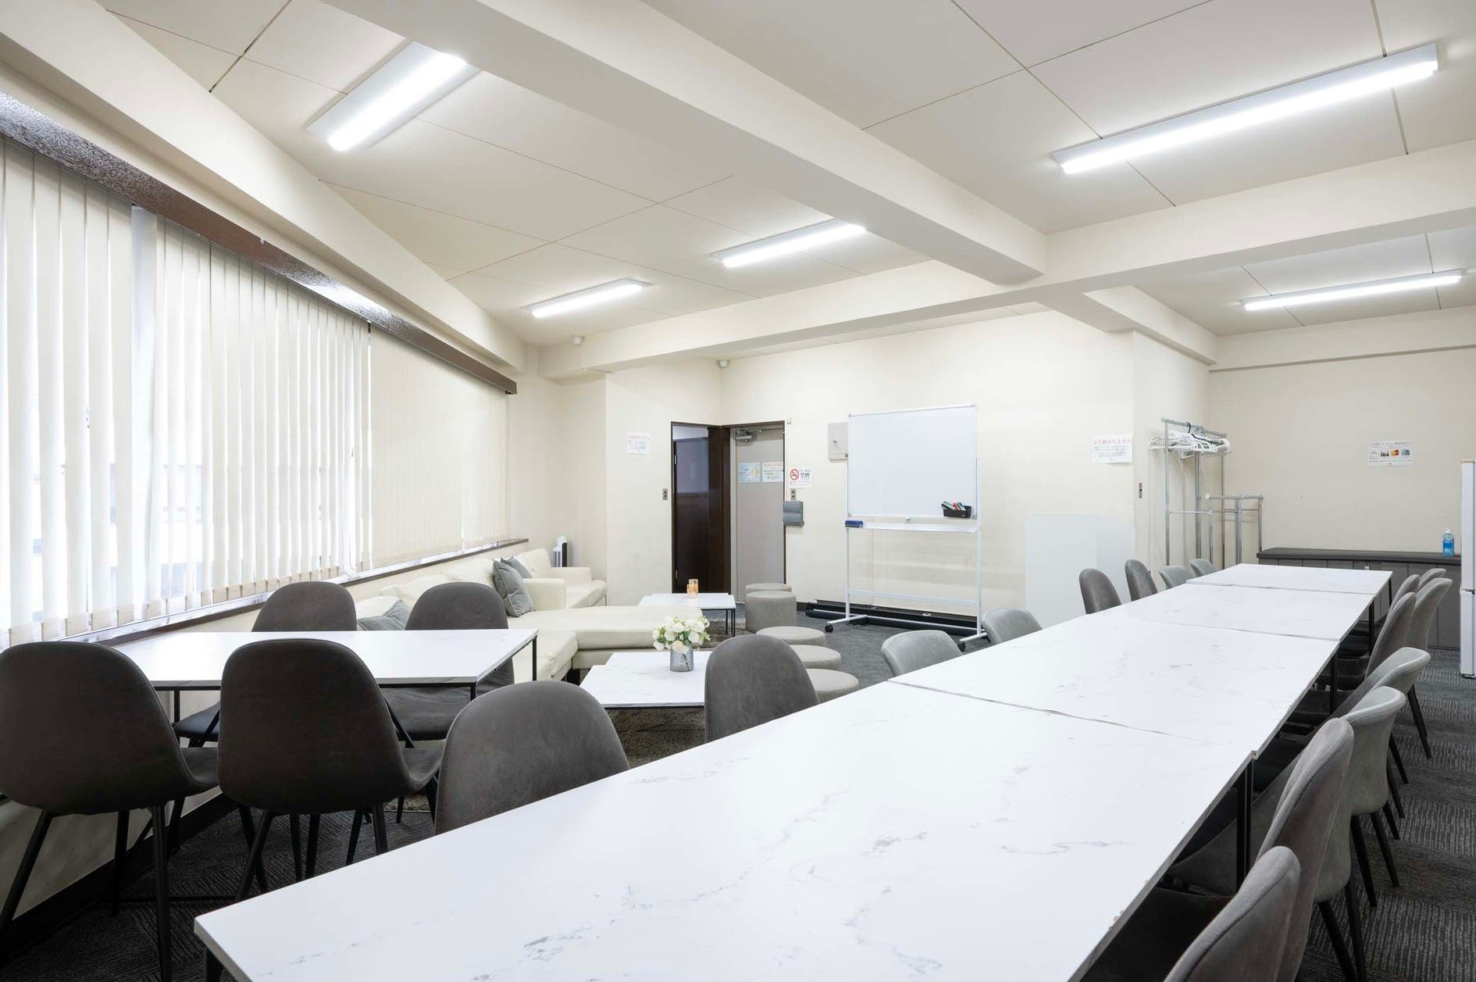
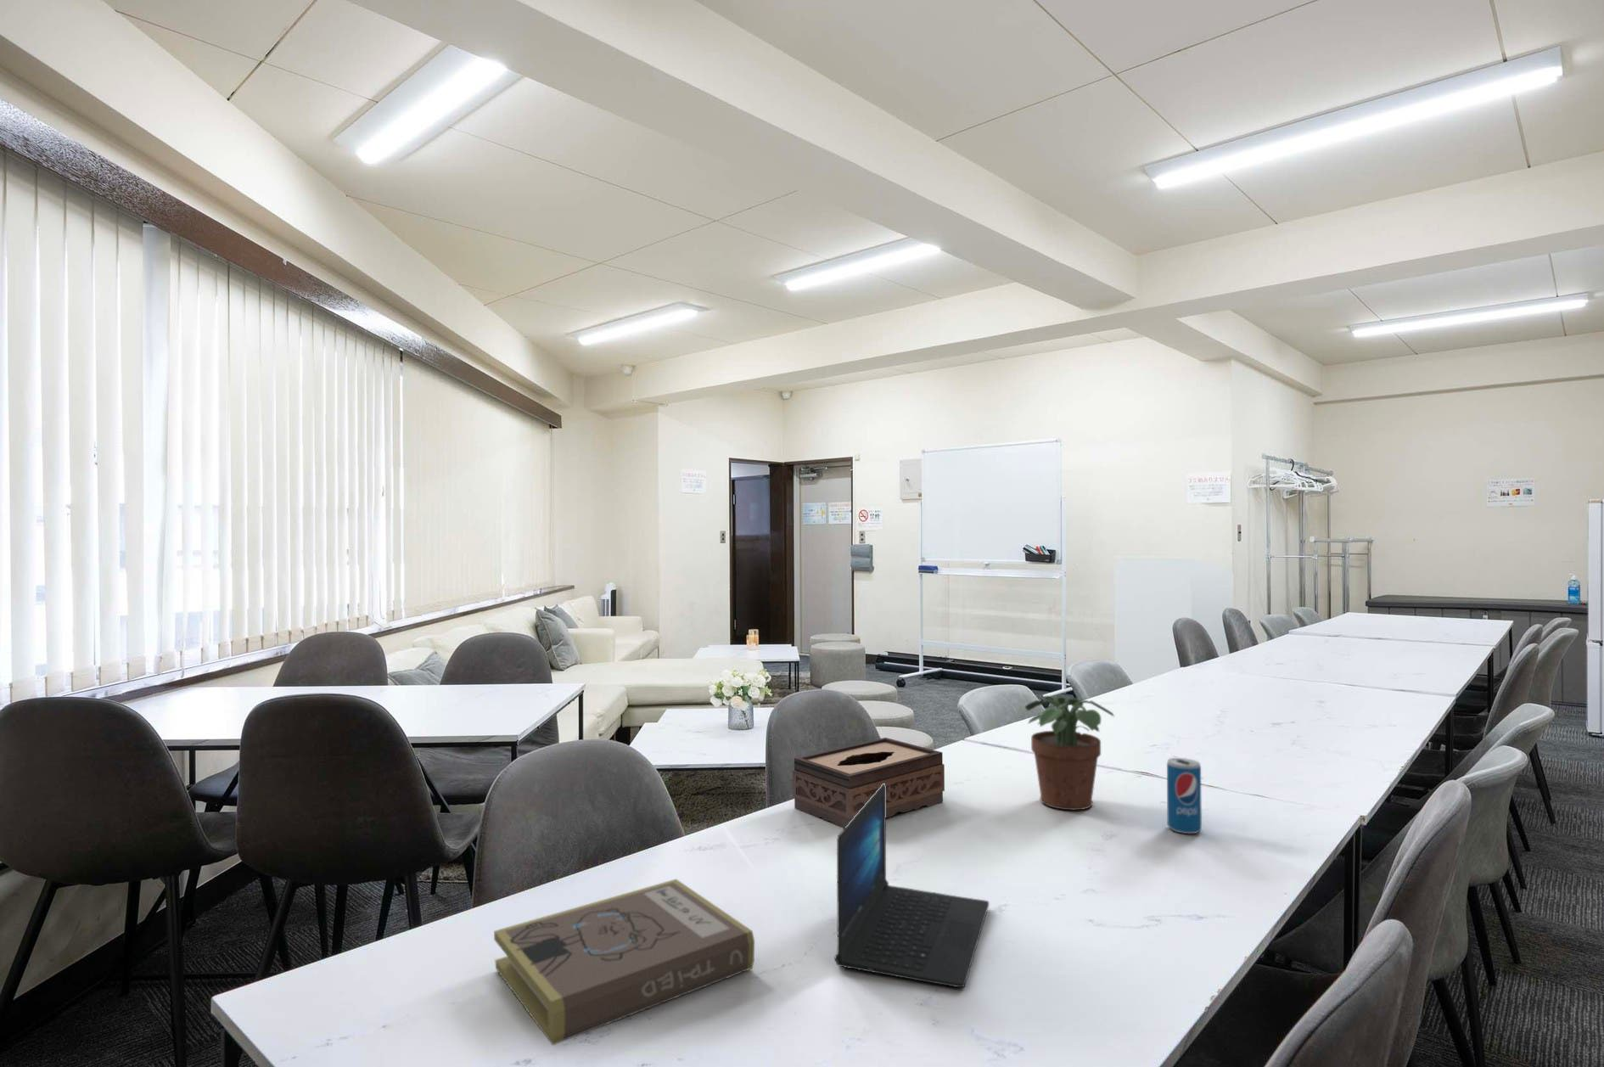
+ laptop [834,784,990,988]
+ beverage can [1166,757,1203,835]
+ potted plant [1024,695,1115,811]
+ tissue box [792,737,945,829]
+ book [493,878,755,1046]
